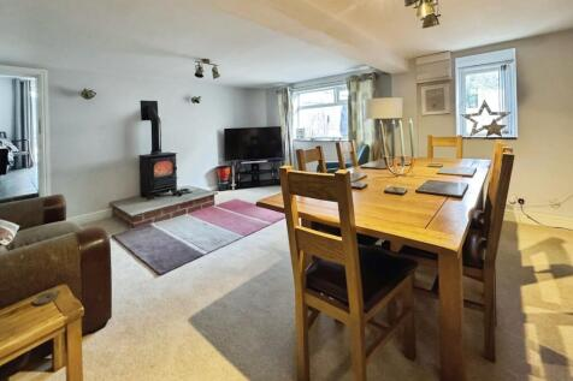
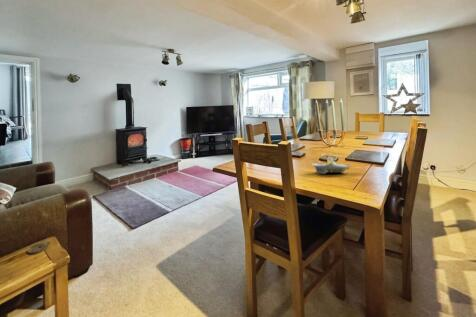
+ decorative bowl [310,155,352,175]
